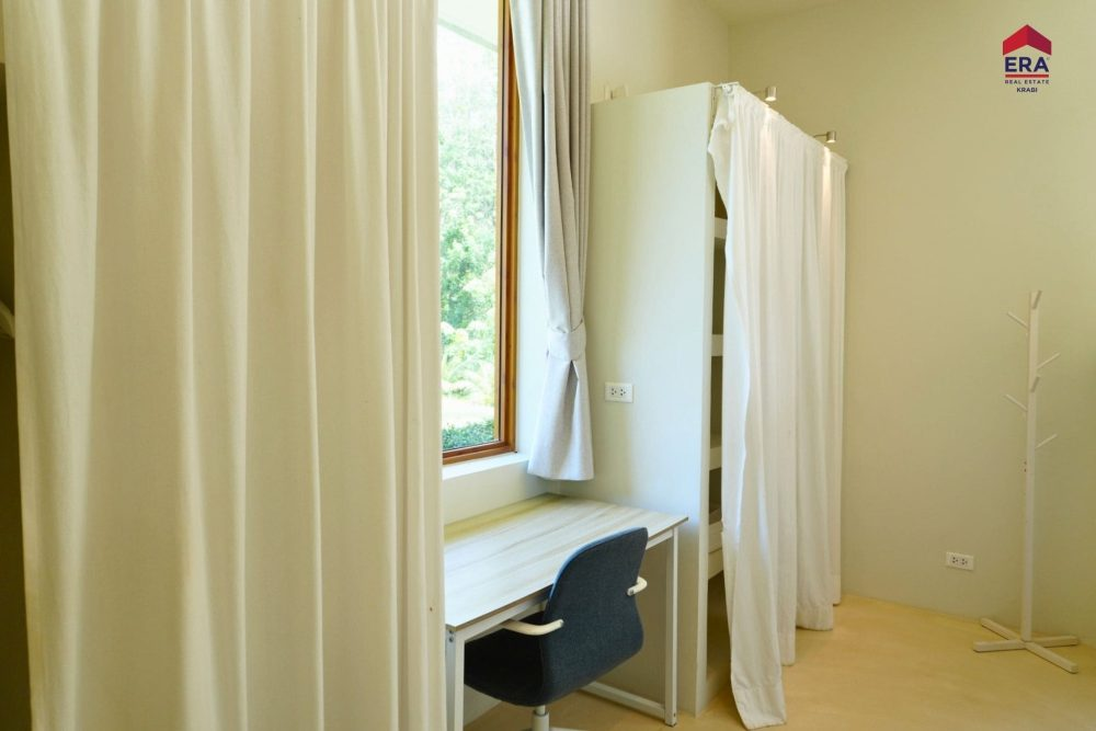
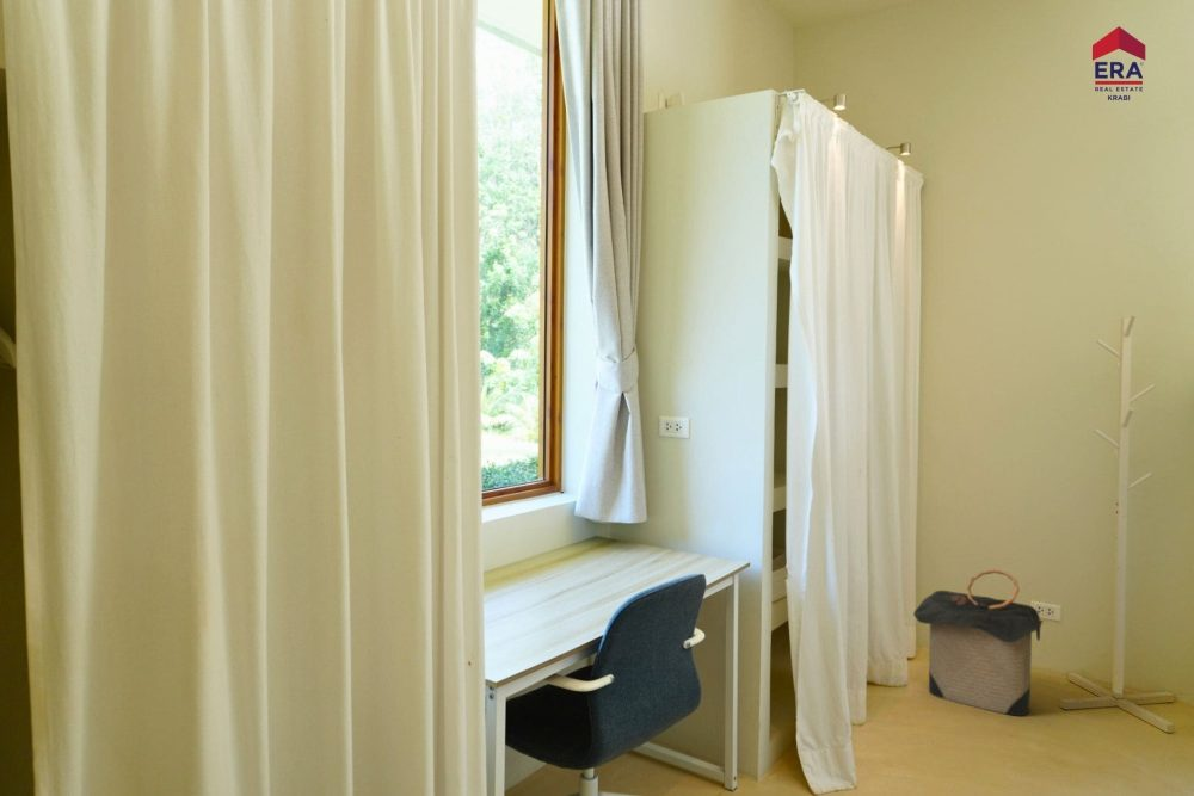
+ laundry hamper [912,568,1044,717]
